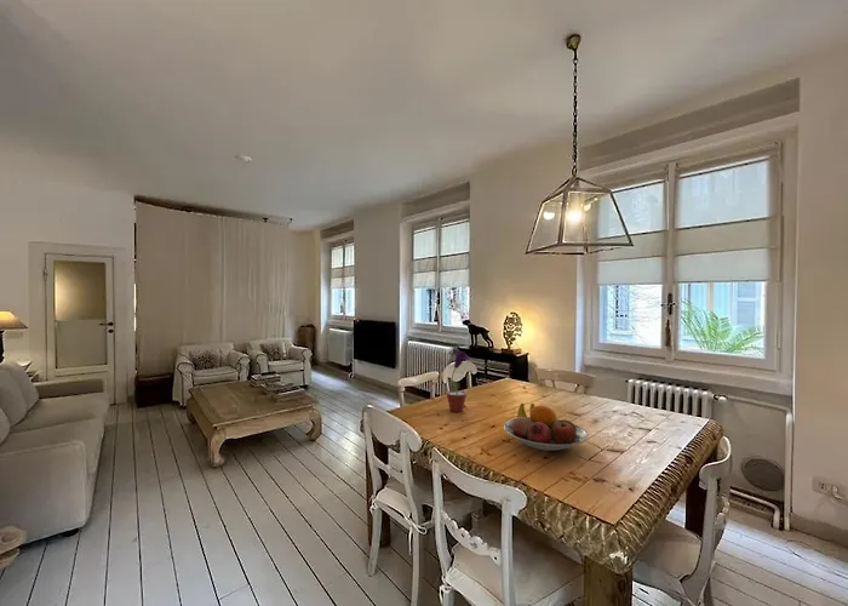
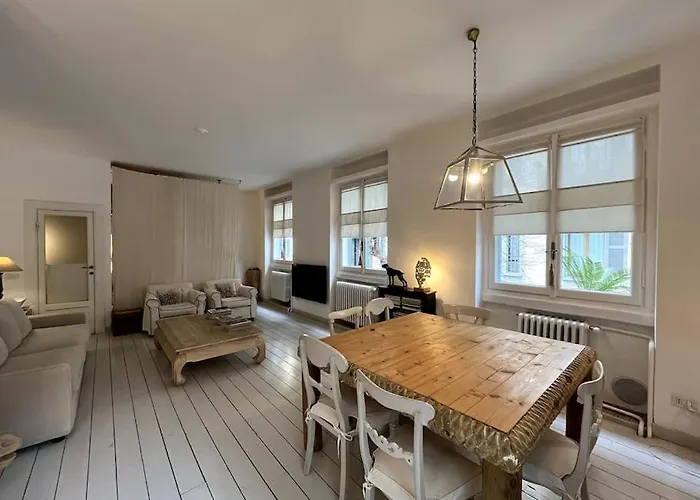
- fruit bowl [503,402,590,452]
- potted flower [446,347,470,413]
